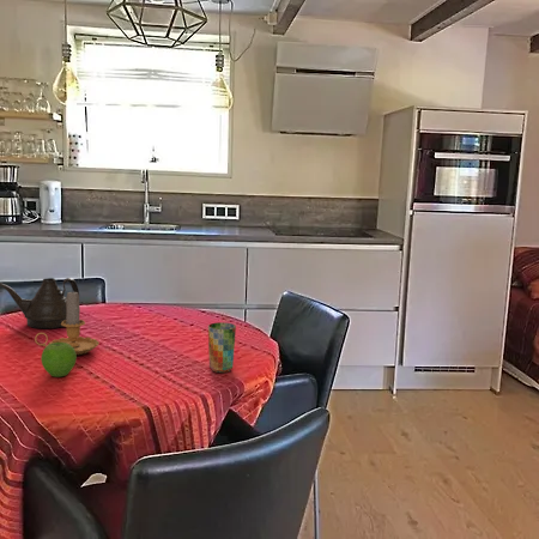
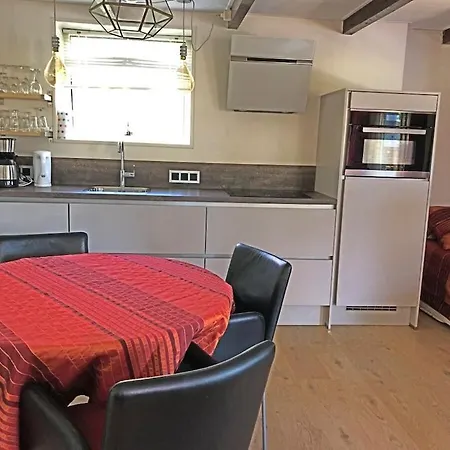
- candle [34,289,101,356]
- fruit [40,343,78,378]
- teapot [0,277,80,329]
- cup [207,321,237,374]
